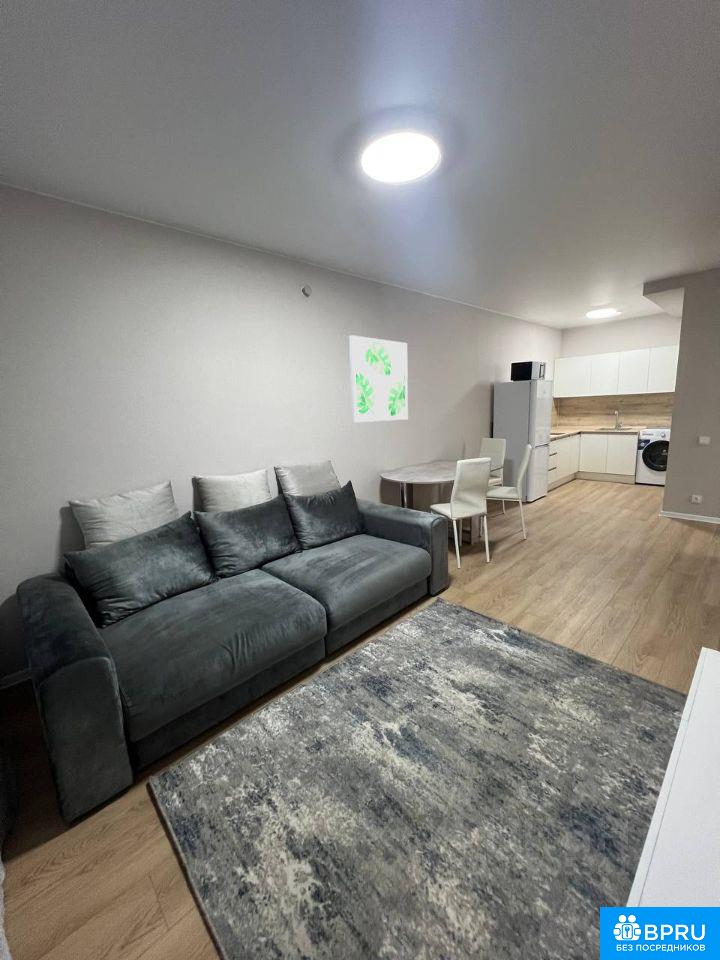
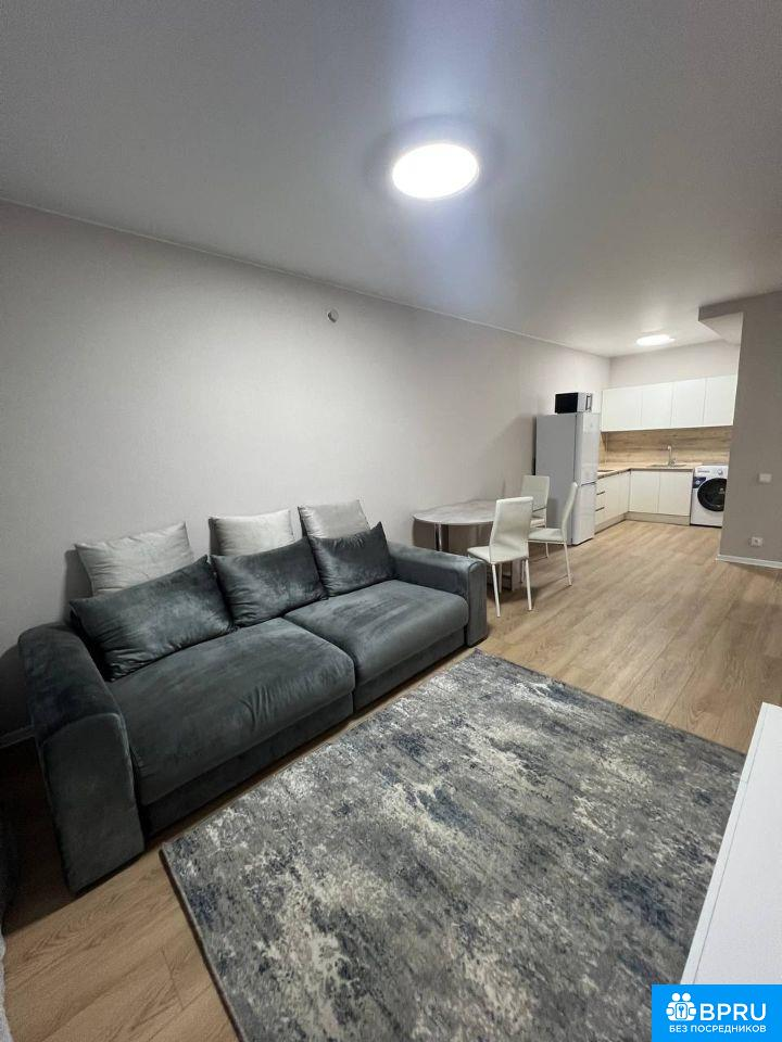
- wall art [348,334,409,423]
